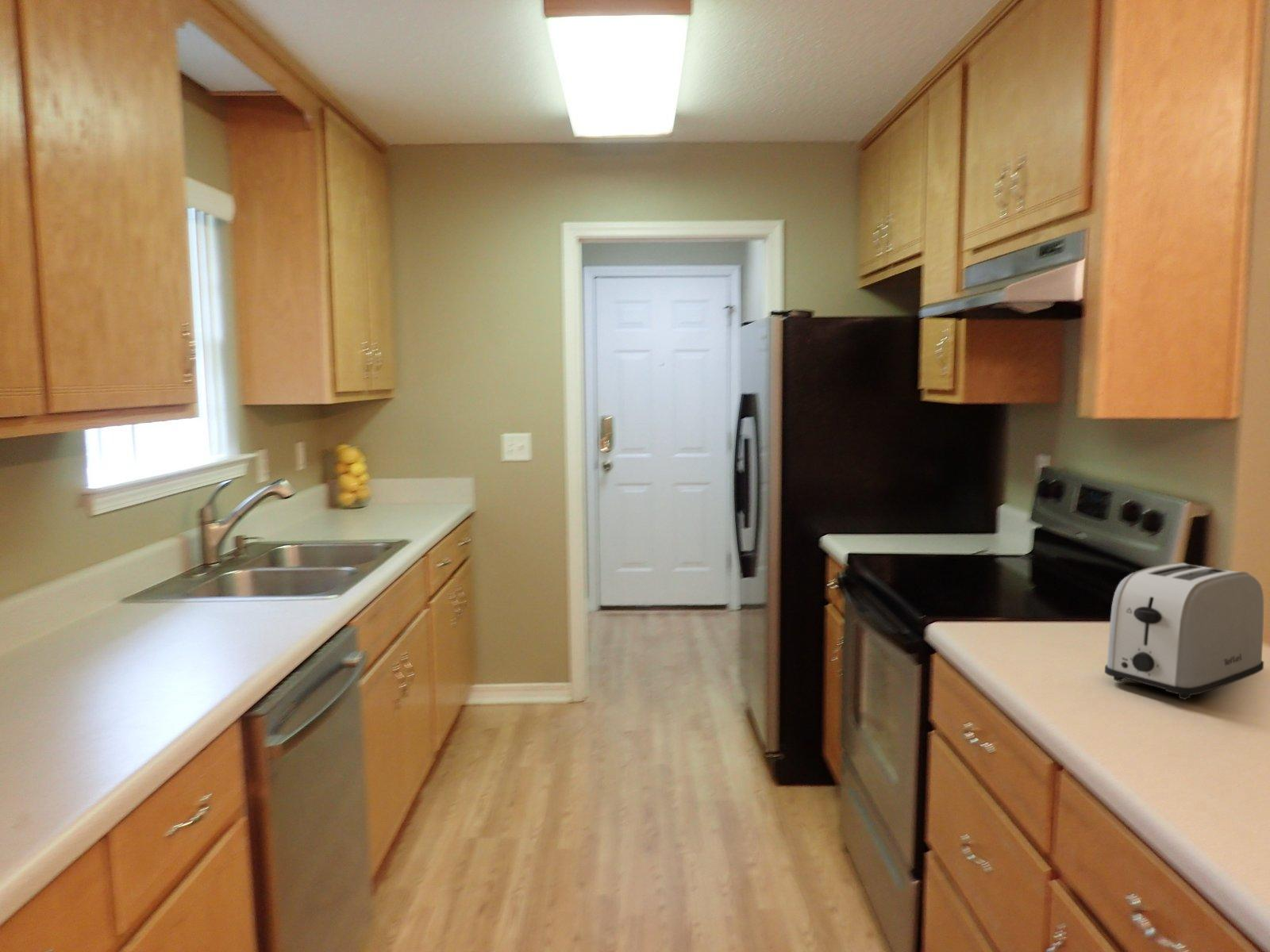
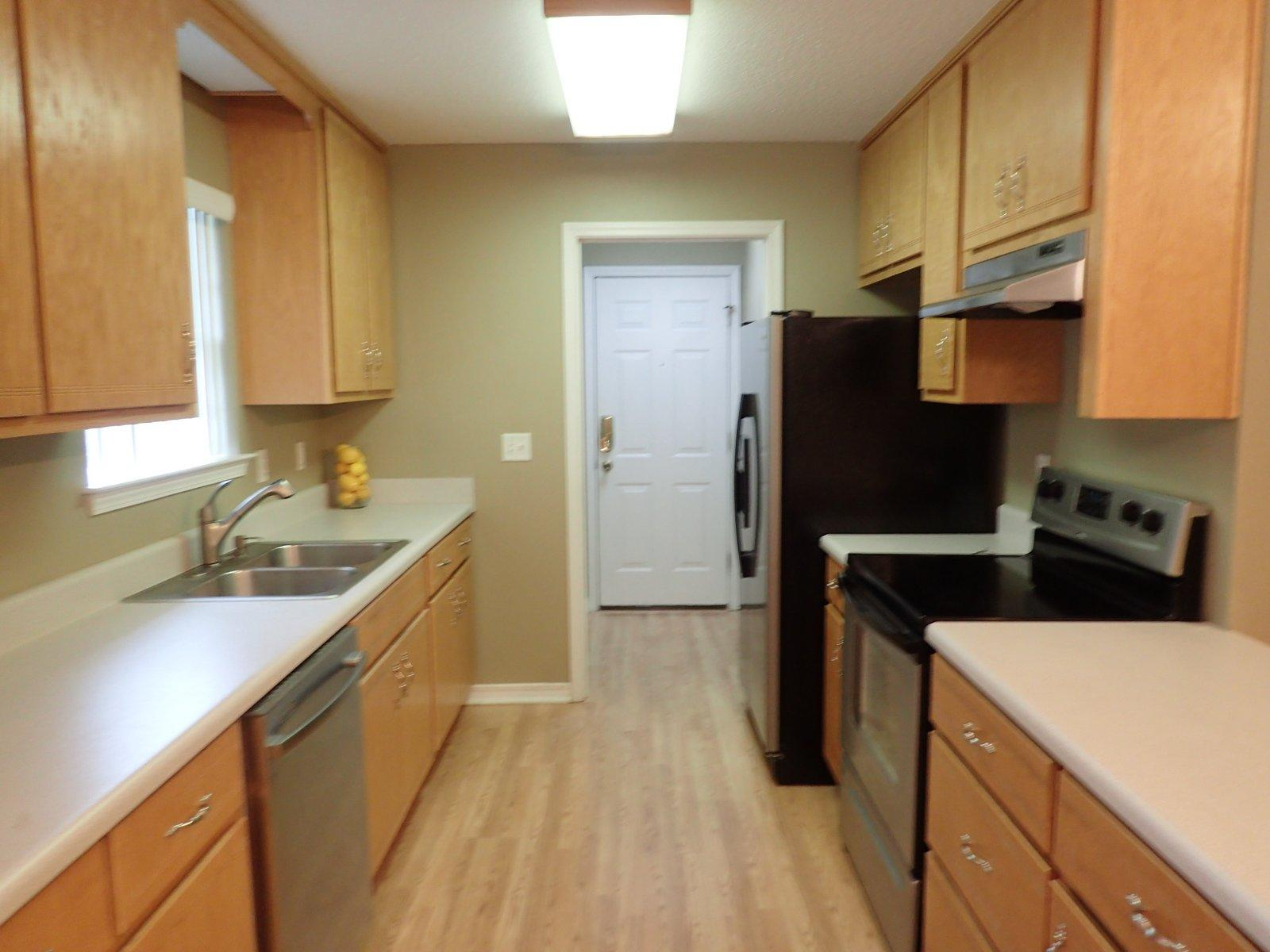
- toaster [1104,562,1264,701]
